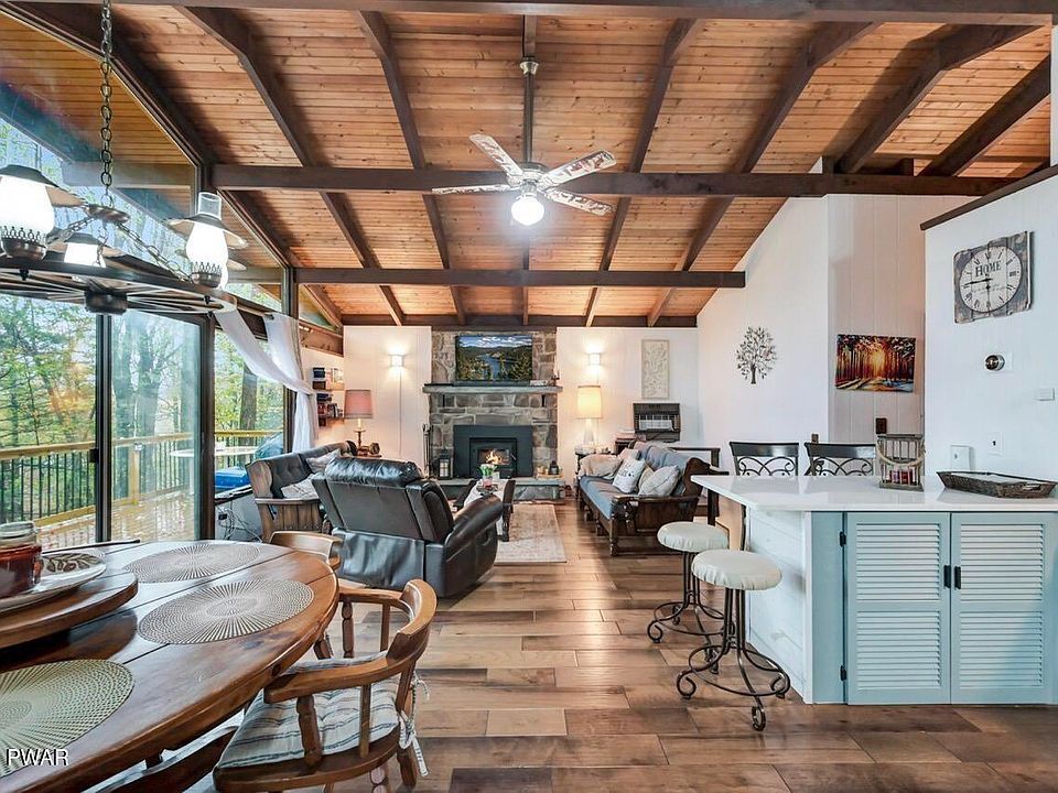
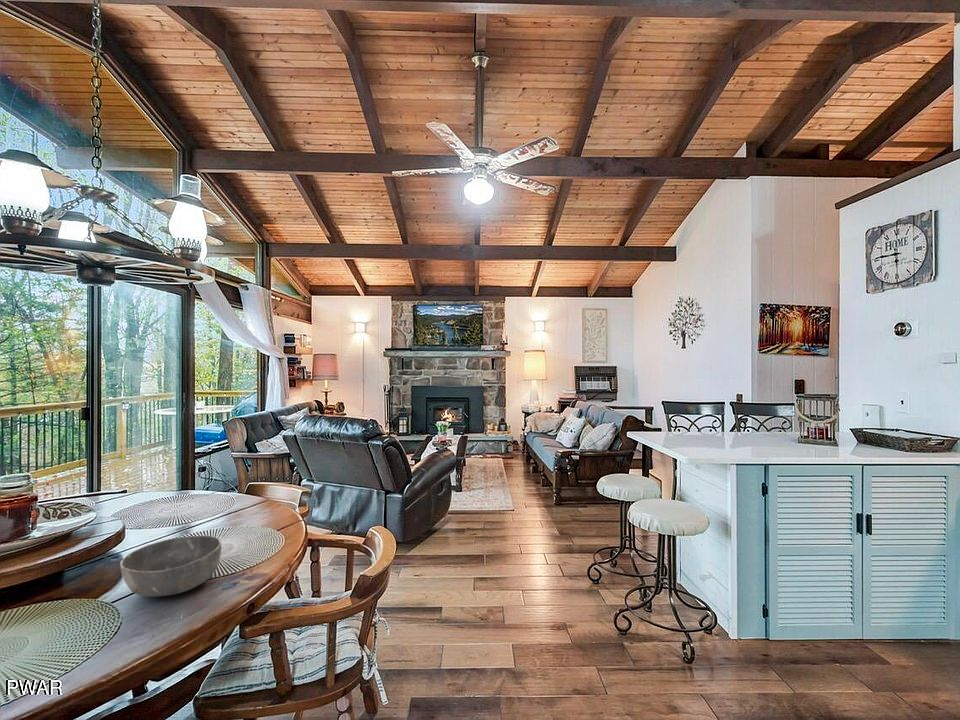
+ bowl [119,535,222,598]
